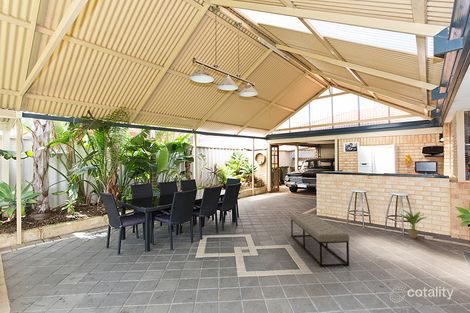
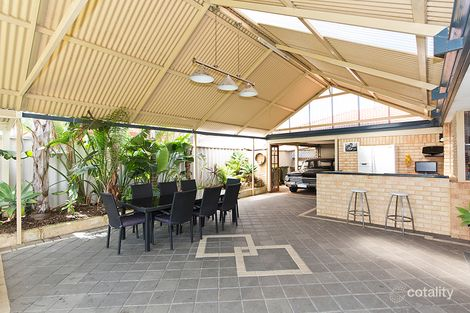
- bench [290,213,350,268]
- potted plant [398,208,428,239]
